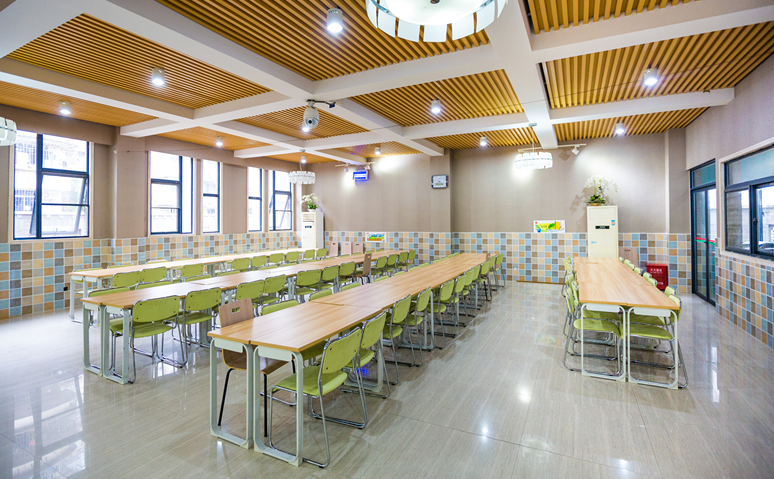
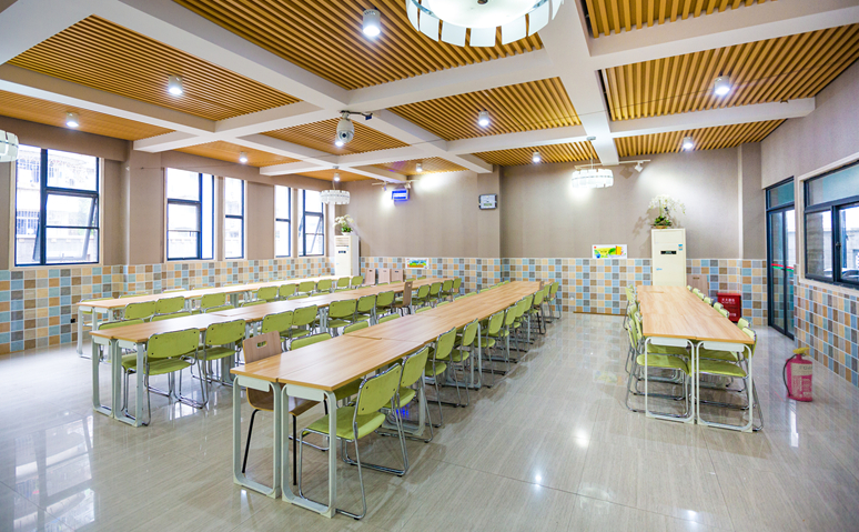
+ fire extinguisher [781,347,813,402]
